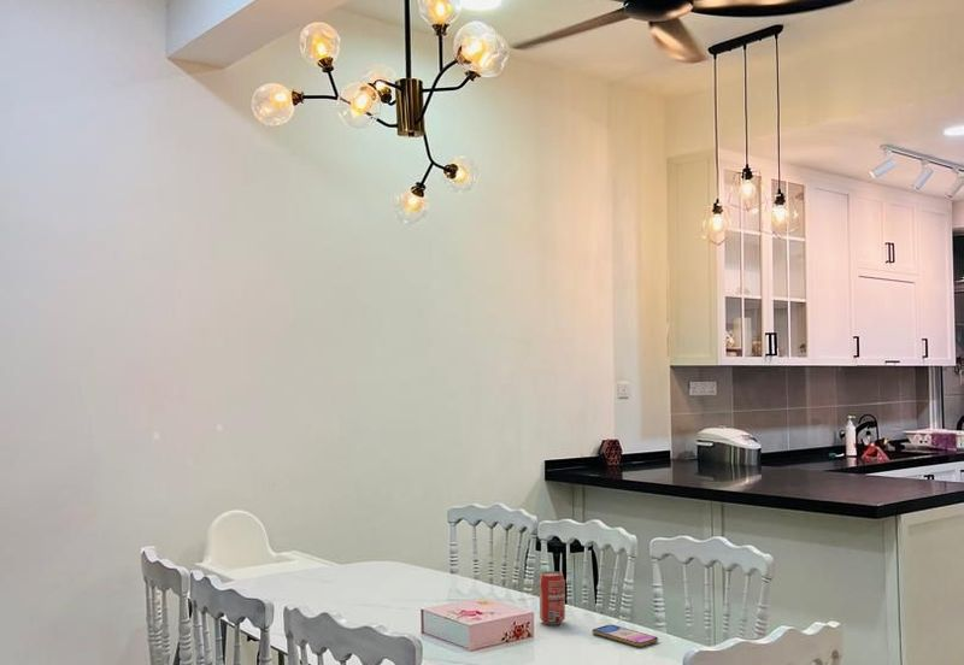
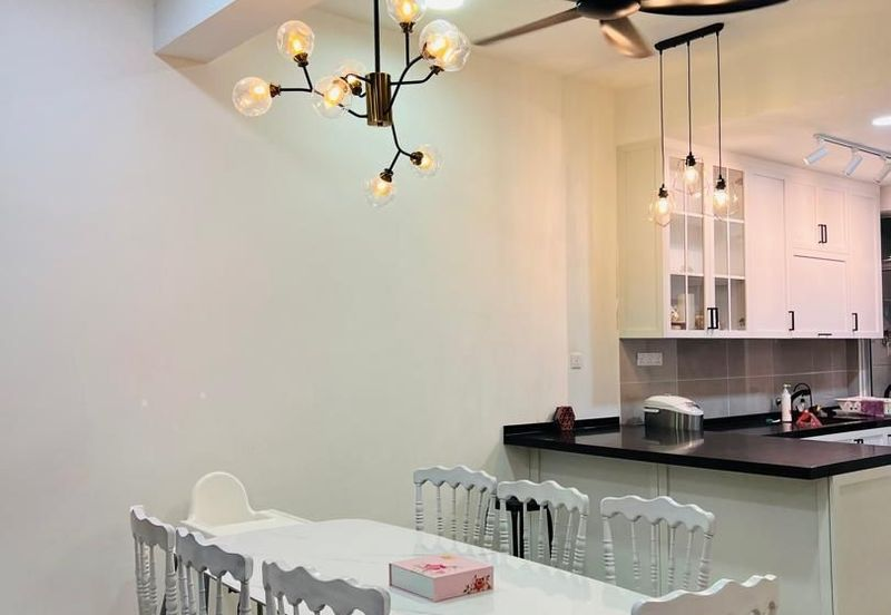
- smartphone [592,624,659,648]
- beverage can [539,570,566,626]
